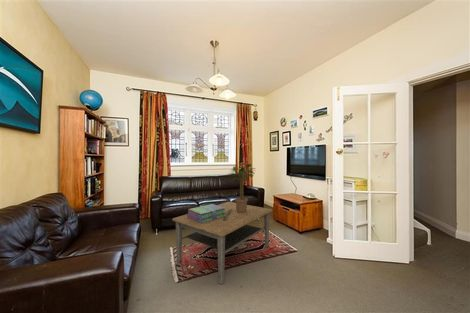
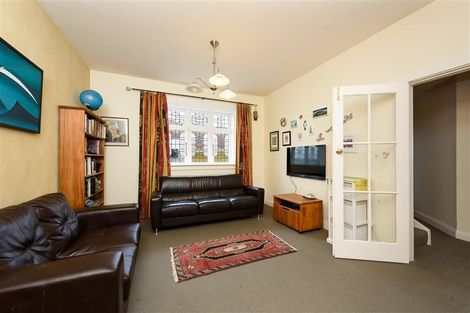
- potted plant [228,163,257,213]
- coffee table [172,201,274,285]
- stack of books [187,203,227,223]
